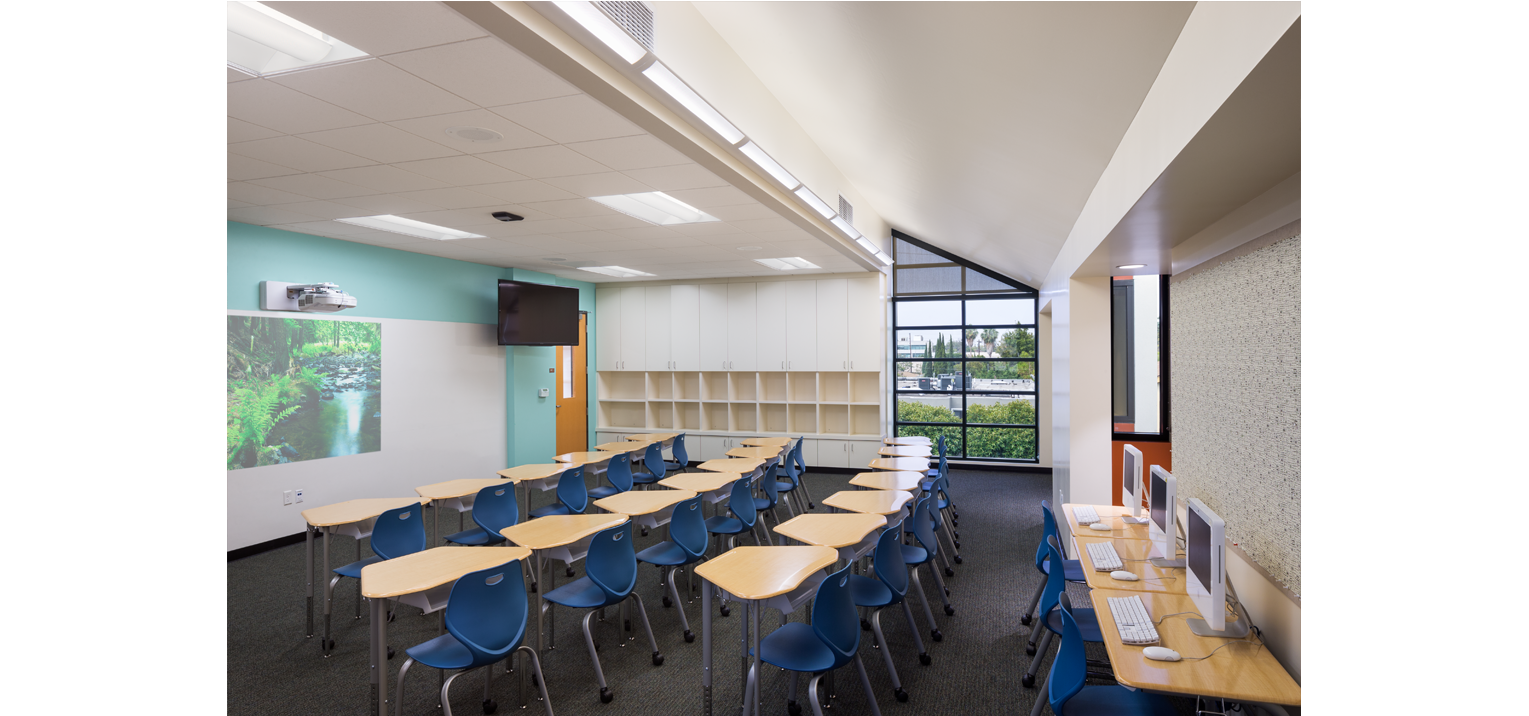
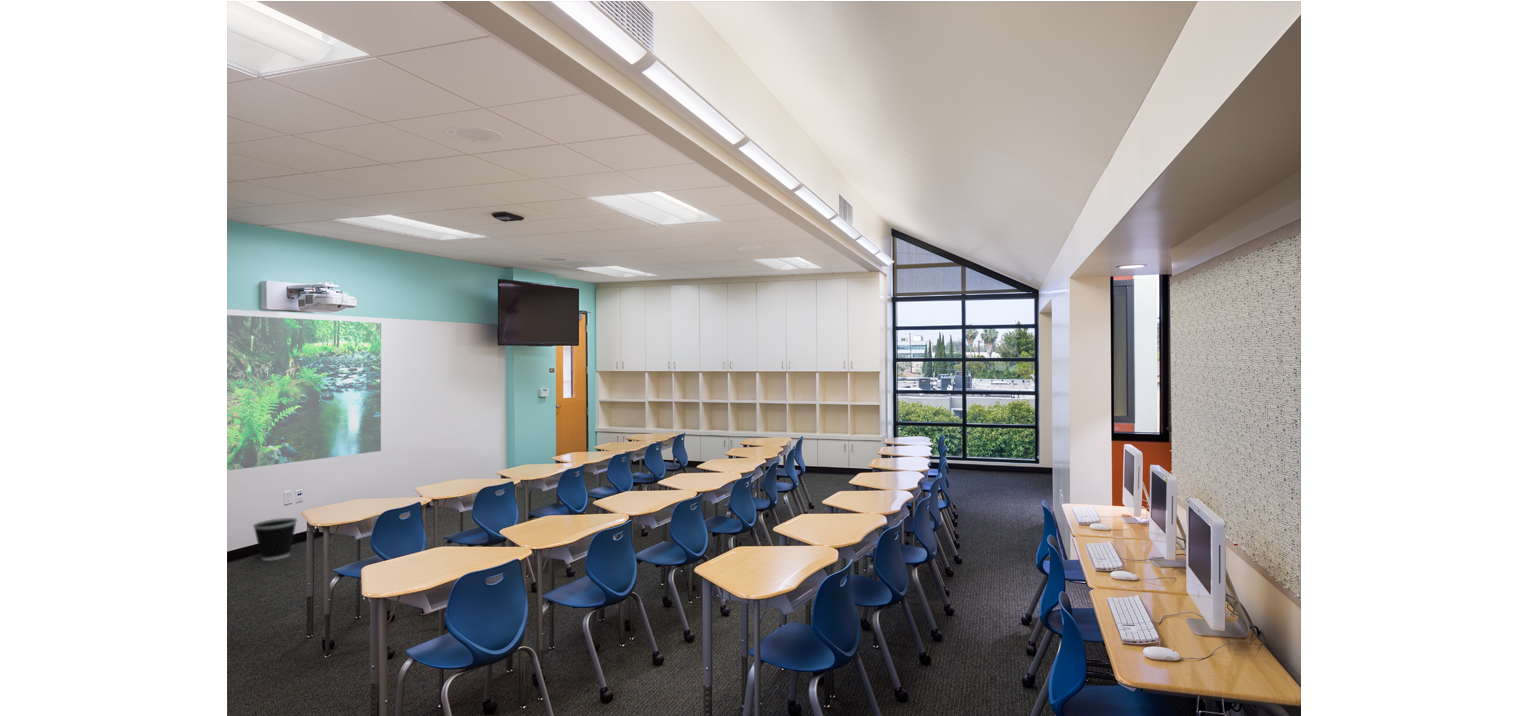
+ wastebasket [252,517,298,562]
